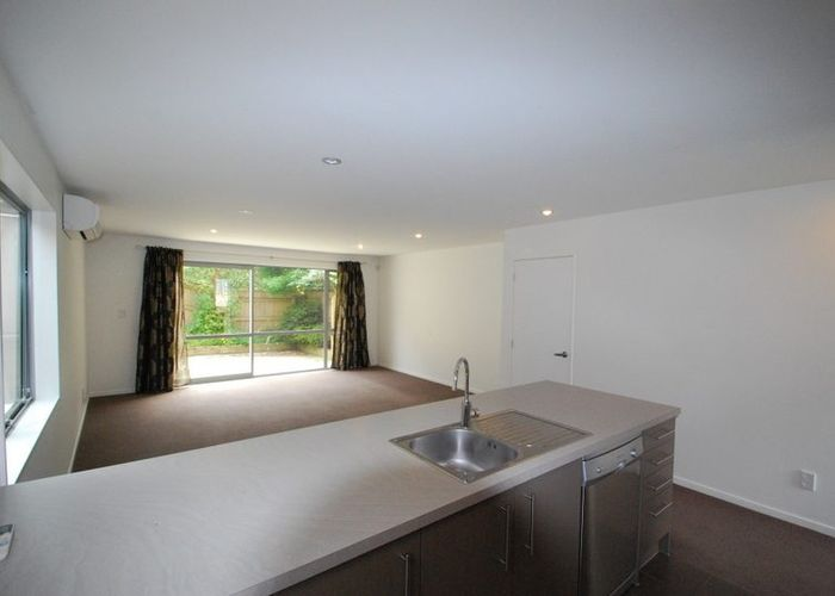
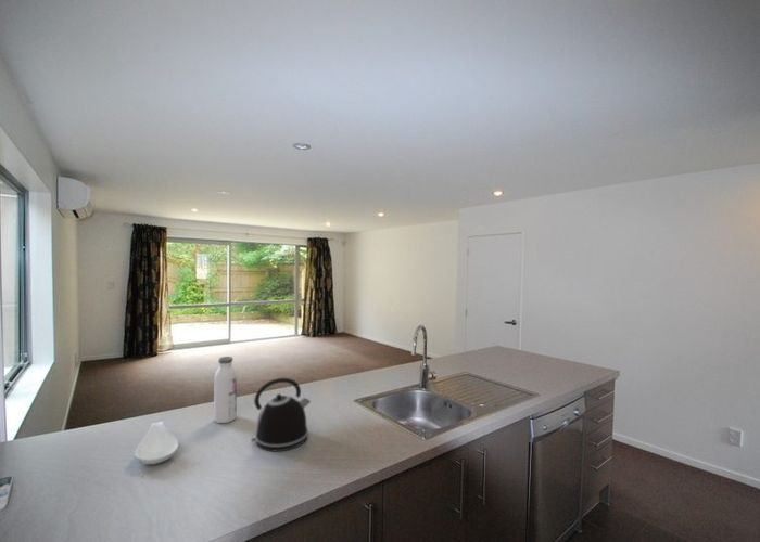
+ kettle [250,377,312,452]
+ spoon rest [134,421,180,465]
+ water bottle [213,356,238,424]
